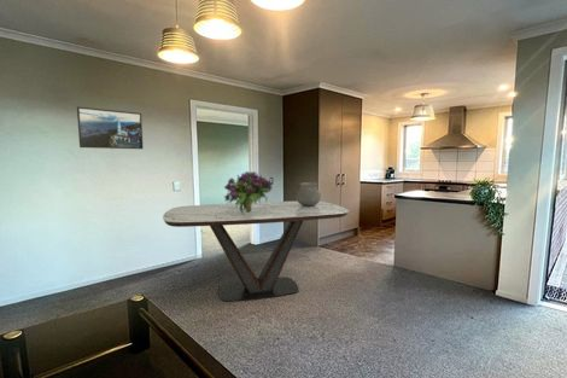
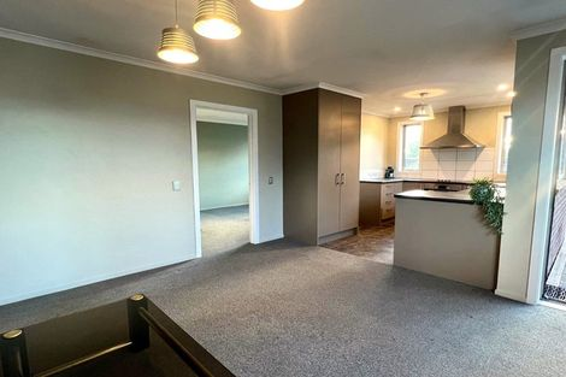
- dining table [162,200,350,303]
- bouquet [223,169,274,214]
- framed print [76,106,145,150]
- ceramic pot [294,181,322,207]
